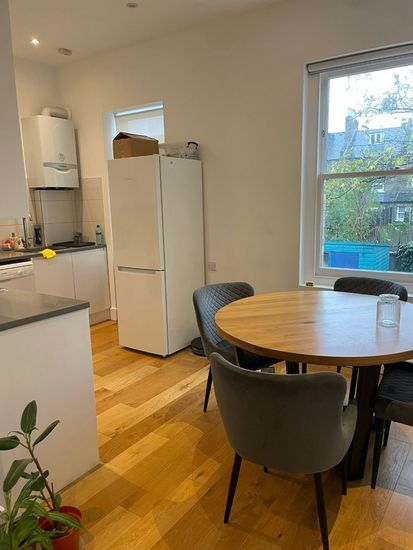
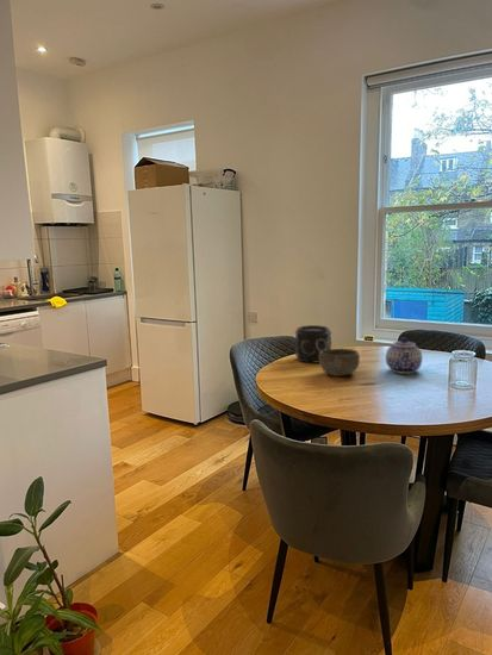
+ teapot [385,336,423,375]
+ bowl [318,348,361,378]
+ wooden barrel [294,324,332,363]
